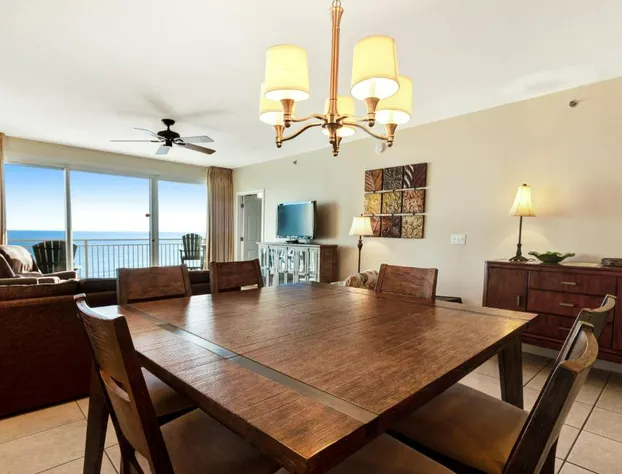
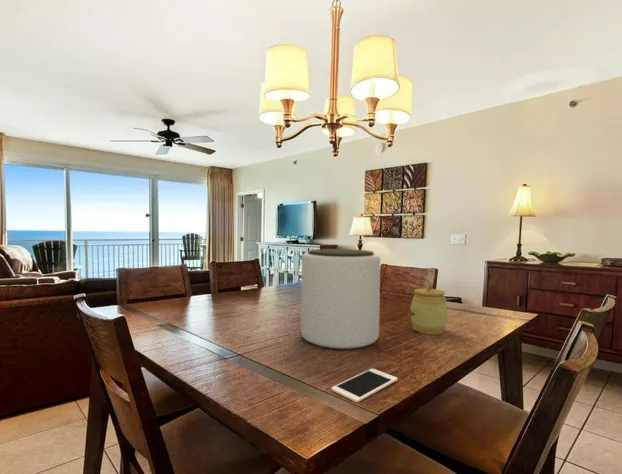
+ jar [409,282,449,335]
+ cell phone [331,368,399,403]
+ plant pot [300,248,381,351]
